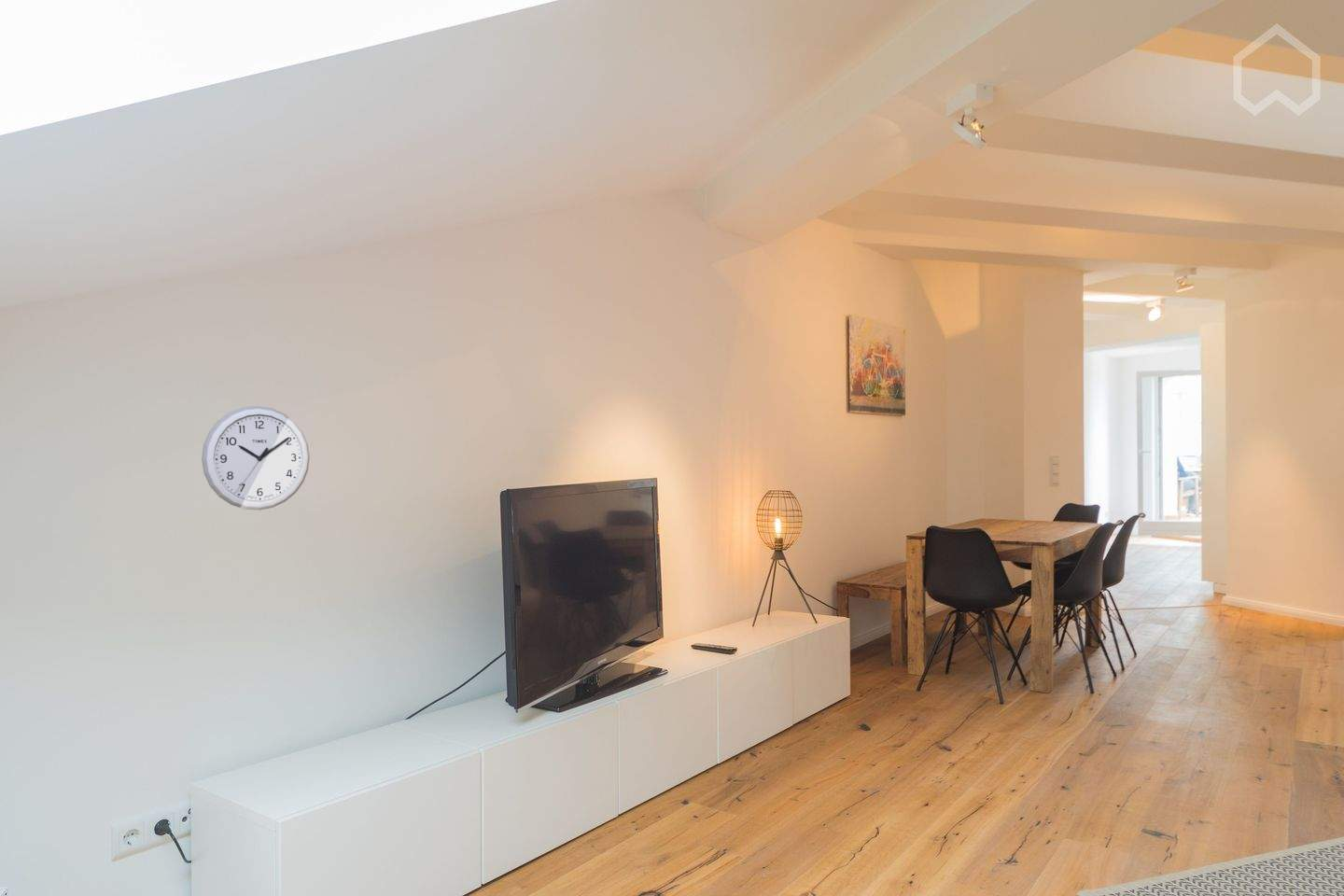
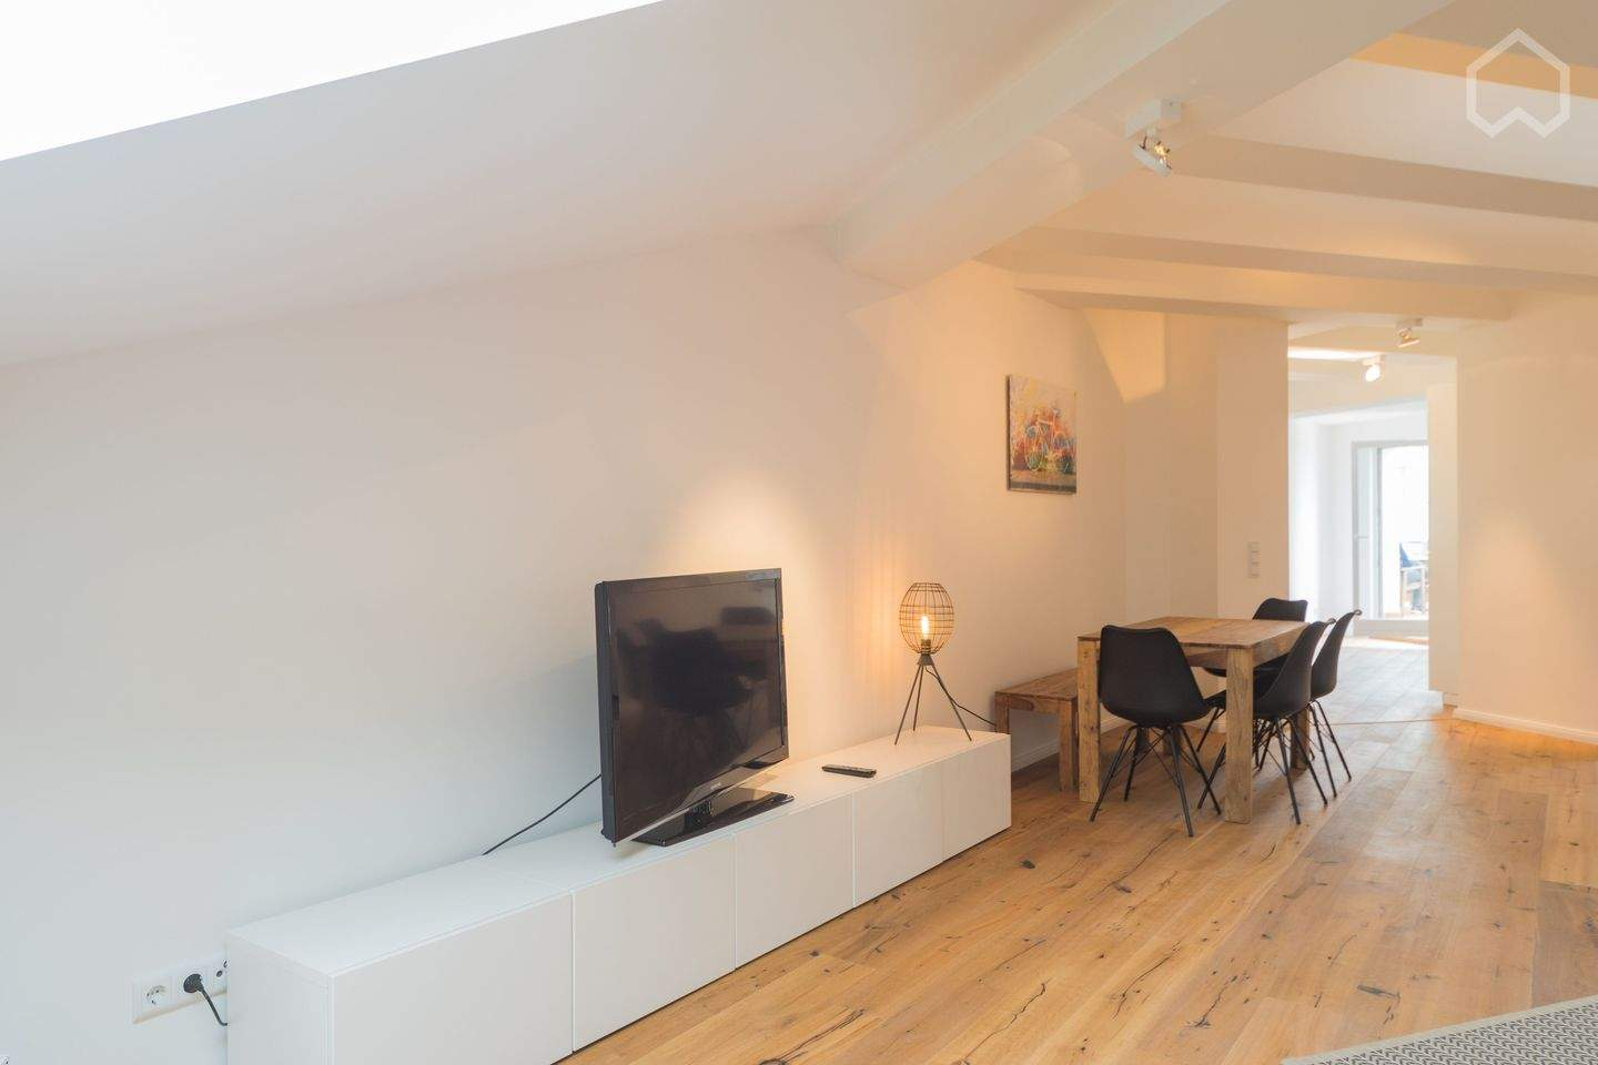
- wall clock [201,405,311,511]
